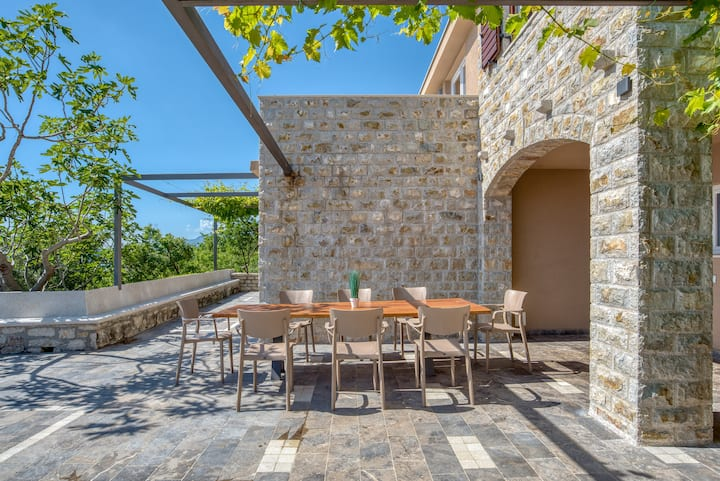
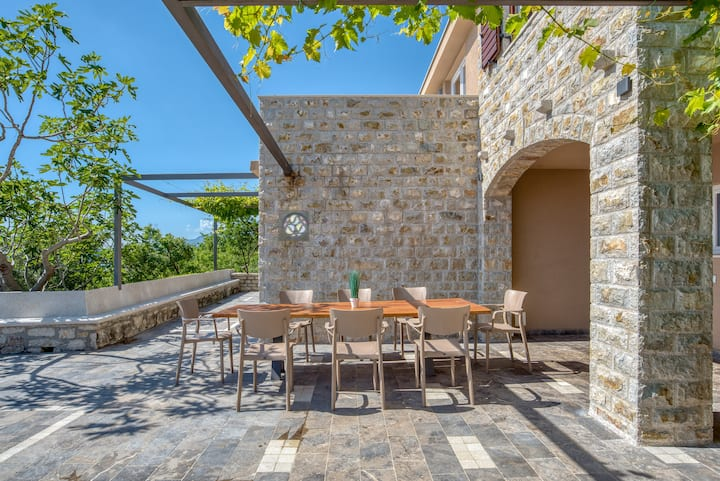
+ wall ornament [277,210,311,242]
